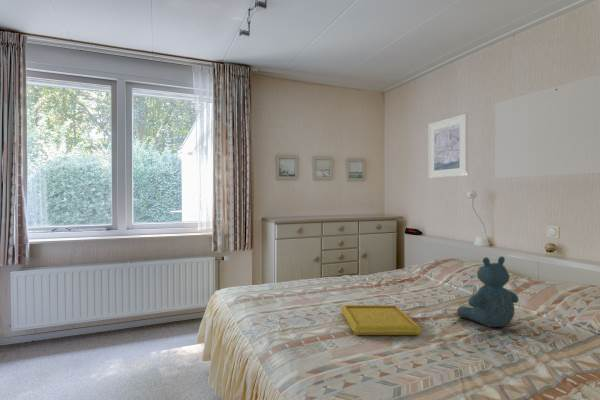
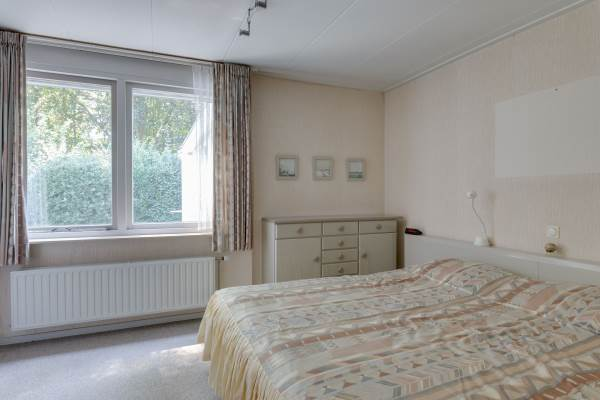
- serving tray [340,304,422,336]
- teddy bear [456,255,520,328]
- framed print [427,113,469,179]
